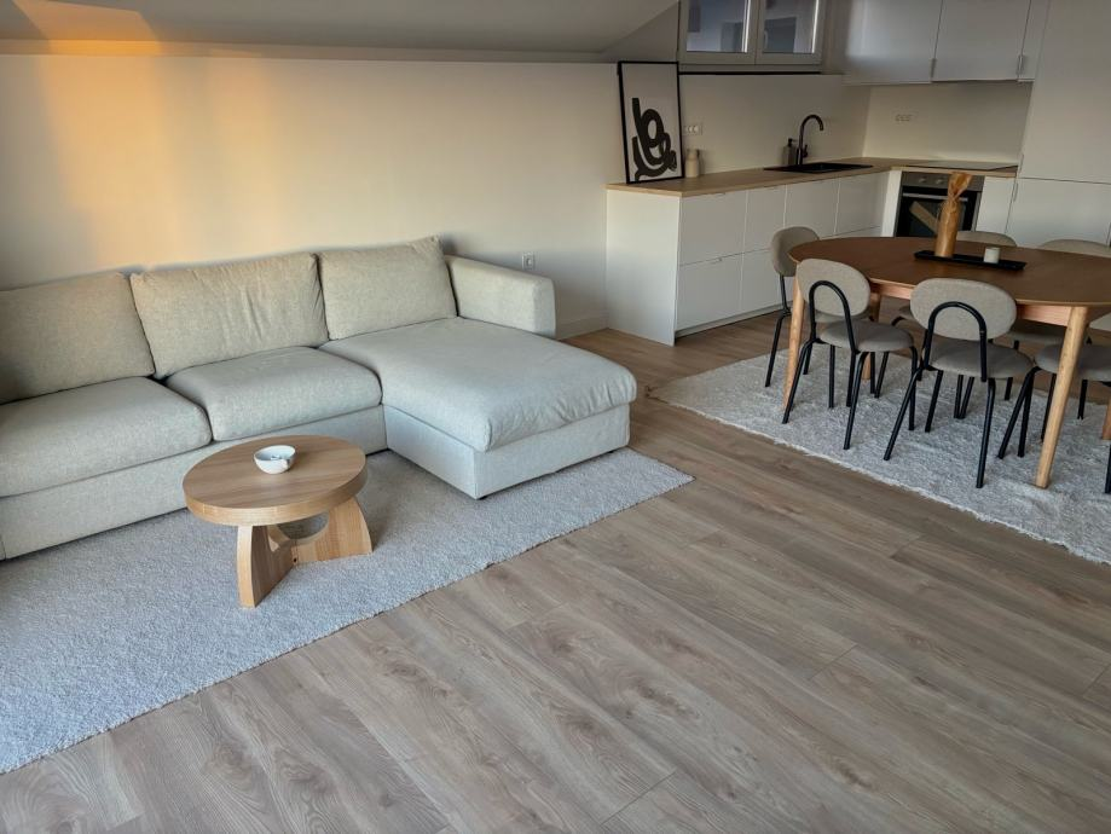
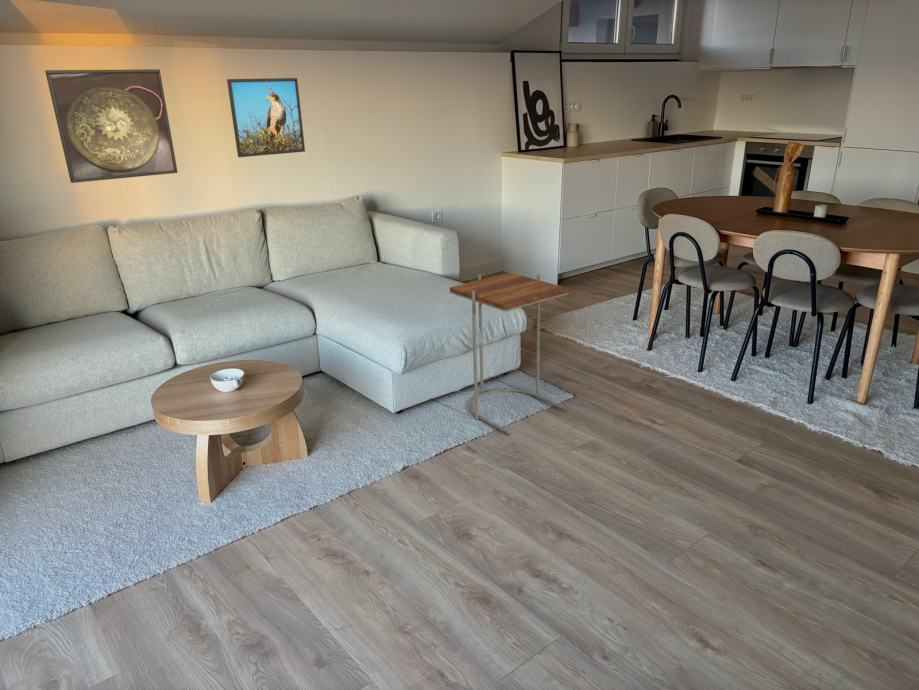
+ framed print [44,68,179,184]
+ side table [449,272,570,435]
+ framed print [226,77,306,158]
